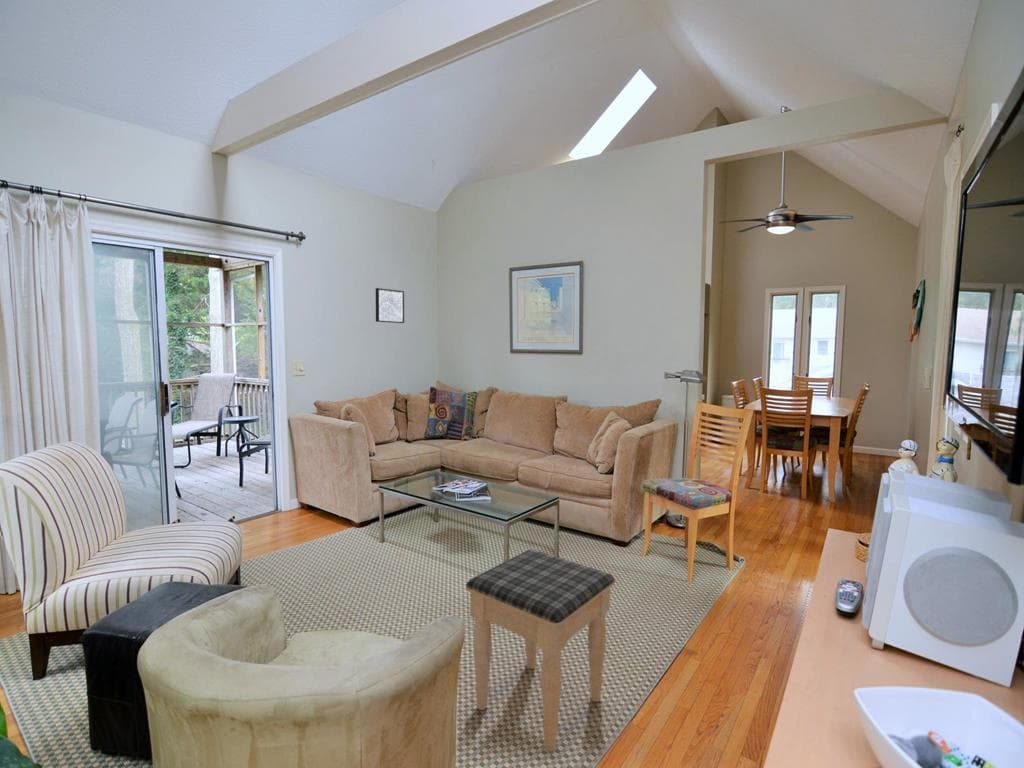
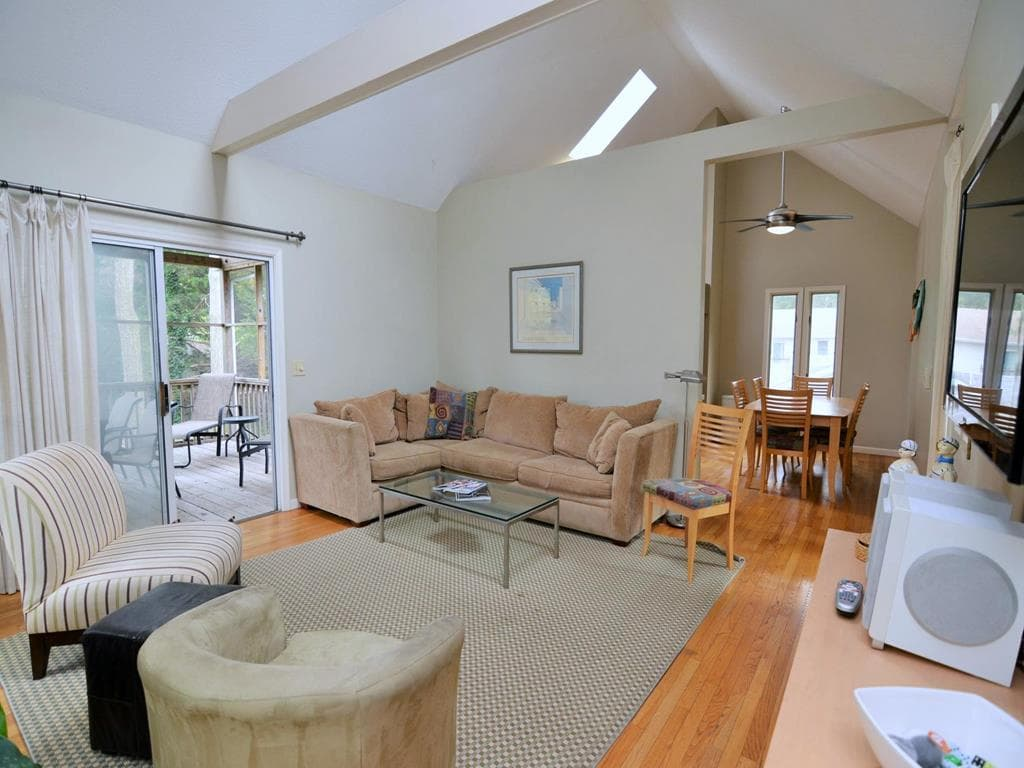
- footstool [465,548,616,753]
- wall art [375,287,405,324]
